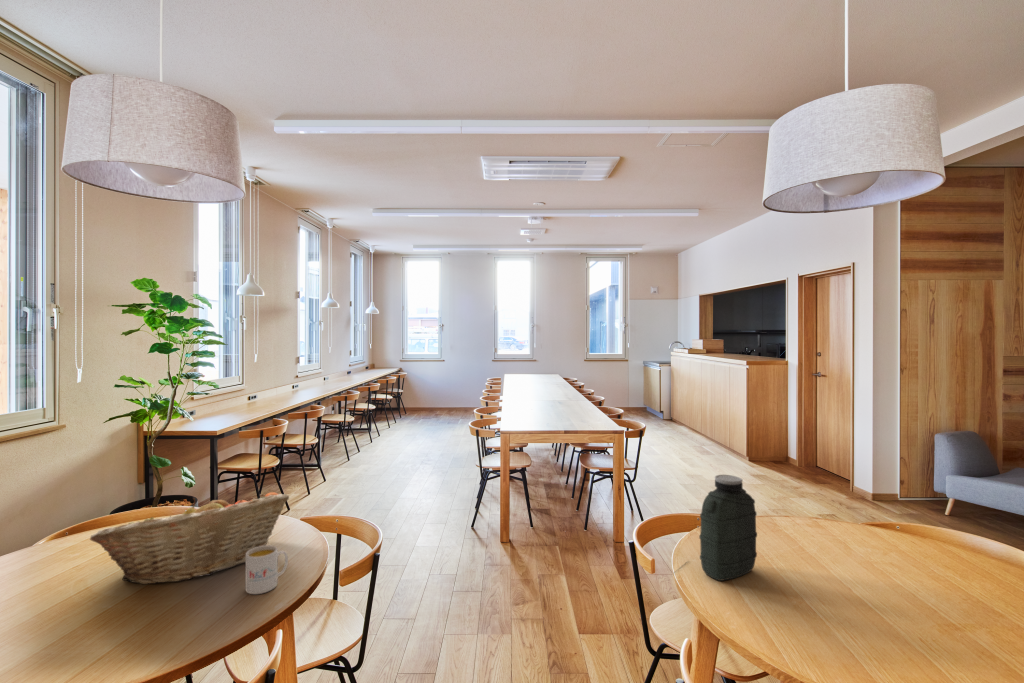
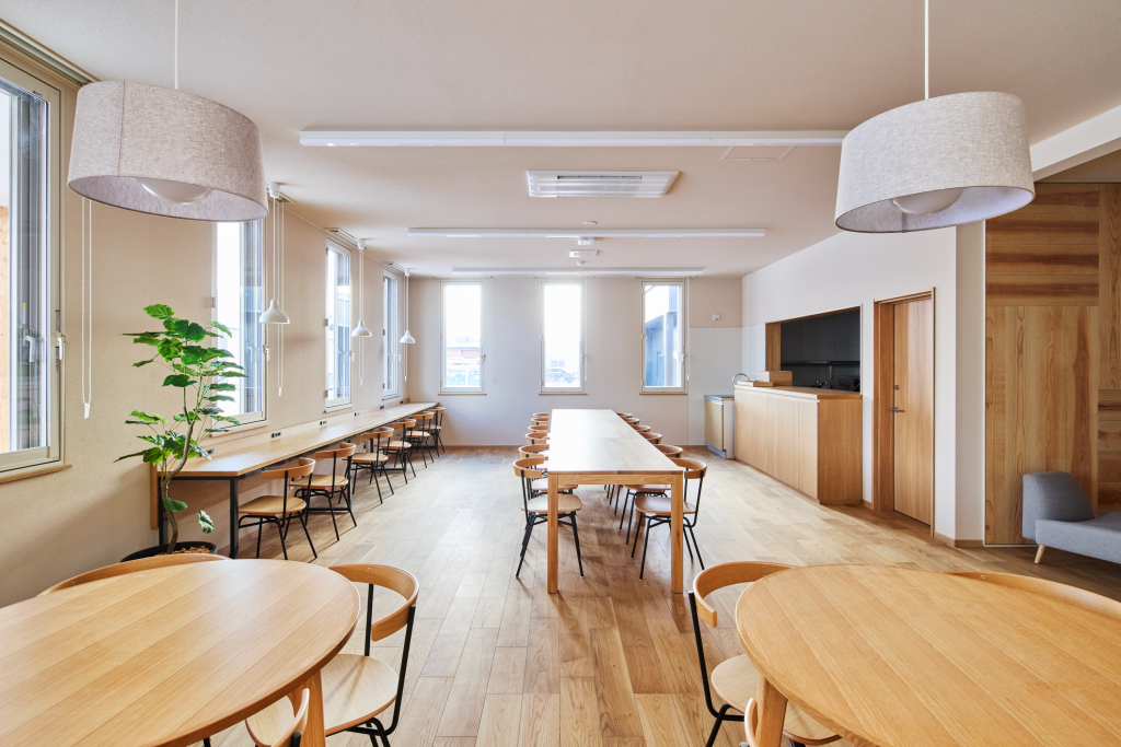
- mug [244,544,289,595]
- water jug [698,474,758,582]
- fruit basket [89,491,290,585]
